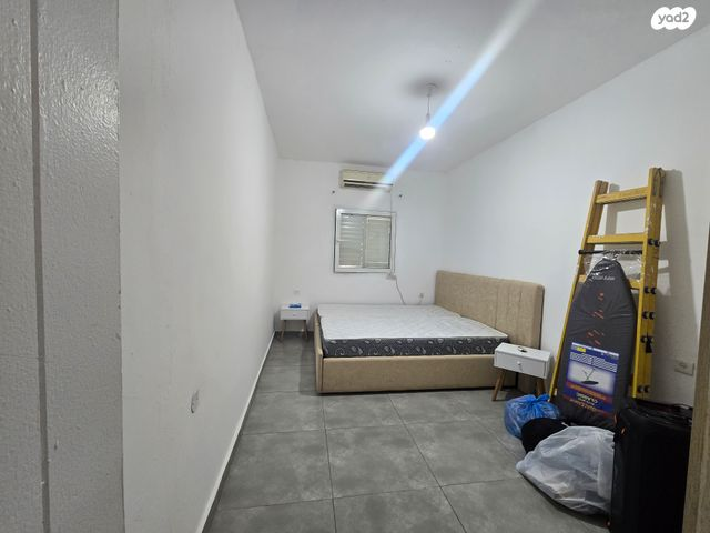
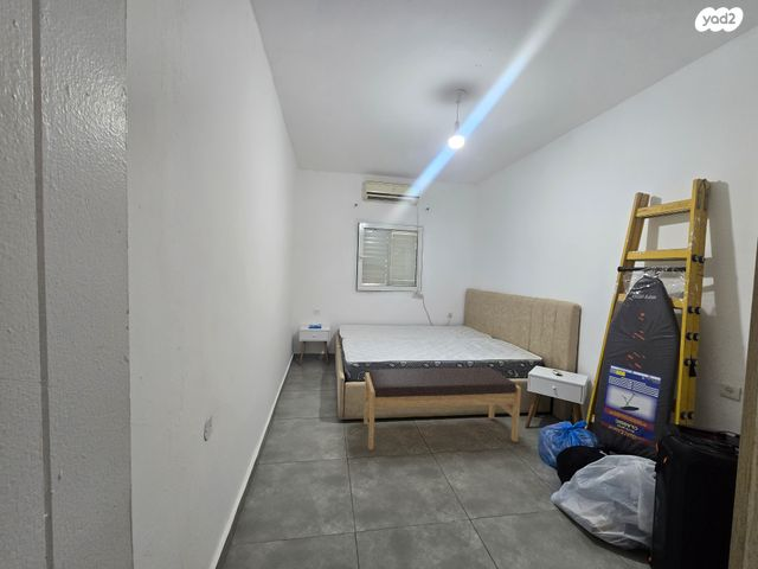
+ bench [362,366,522,450]
